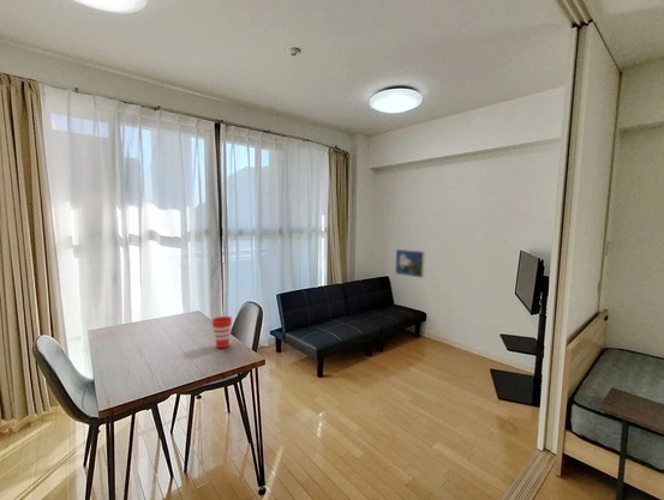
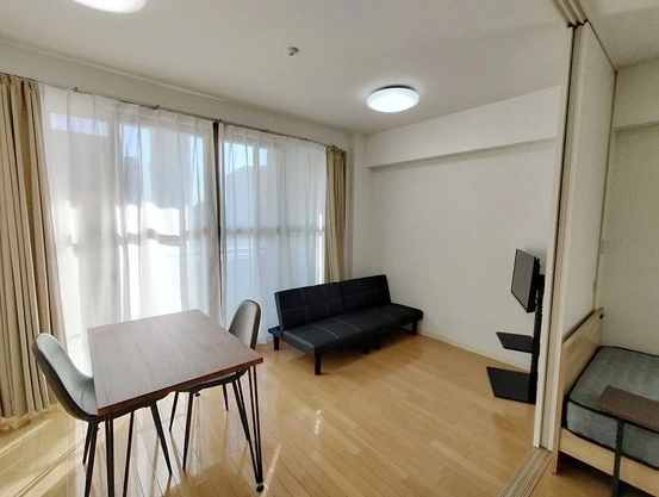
- cup [210,315,233,349]
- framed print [394,248,426,279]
